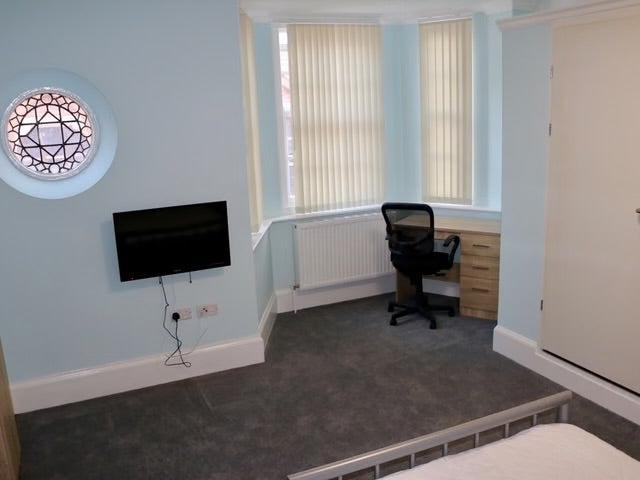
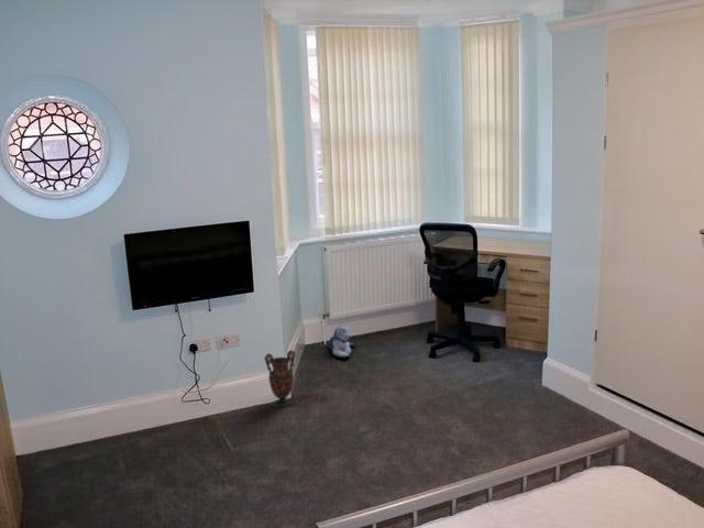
+ vase [264,350,296,408]
+ plush toy [328,323,358,359]
